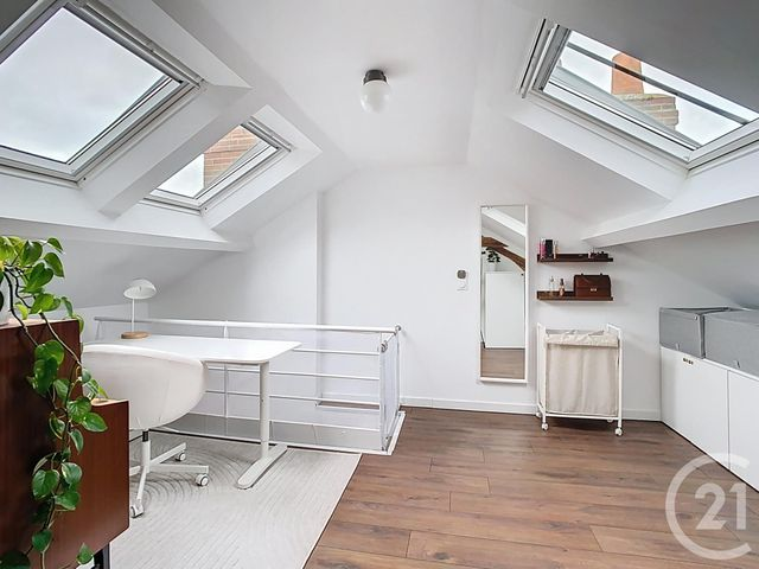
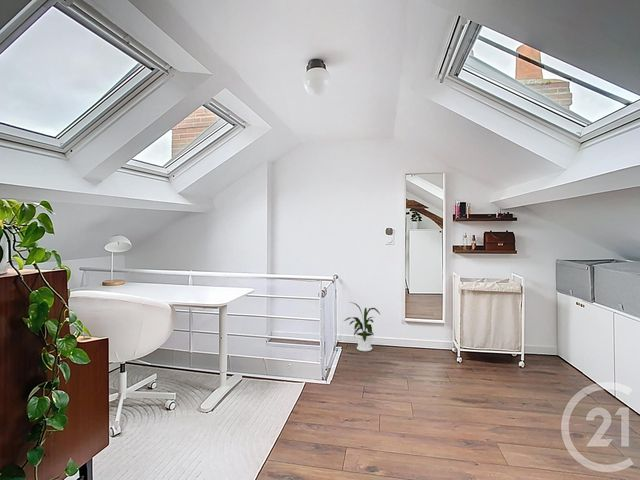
+ house plant [343,301,381,352]
